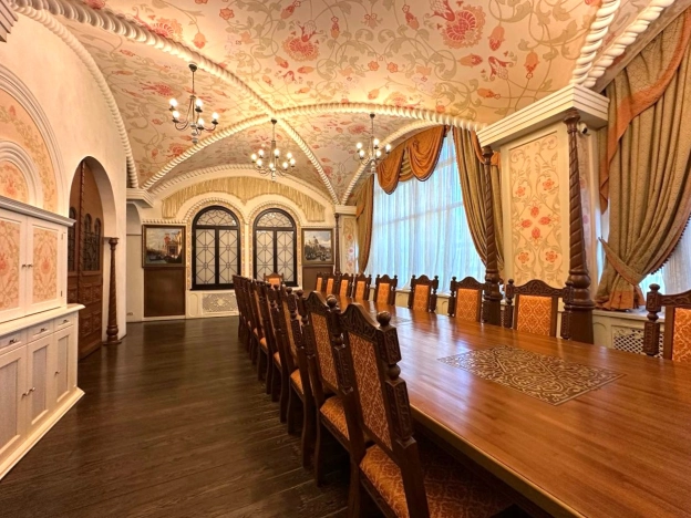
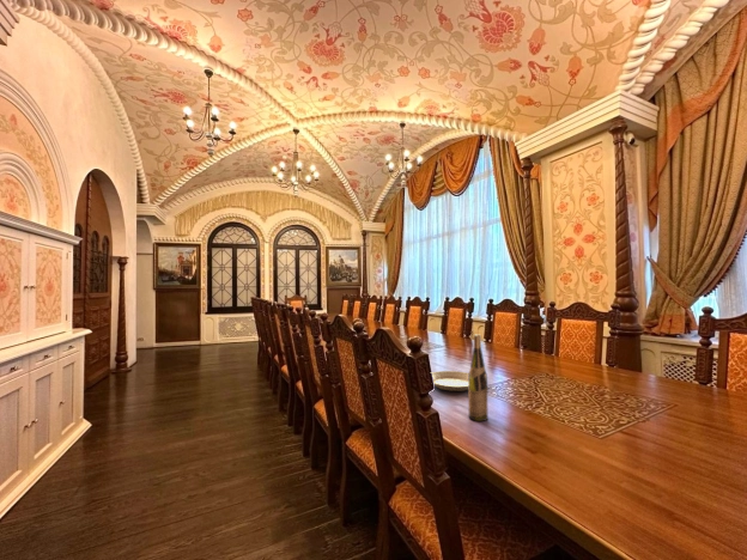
+ wine bottle [467,334,490,422]
+ plate [431,370,469,392]
